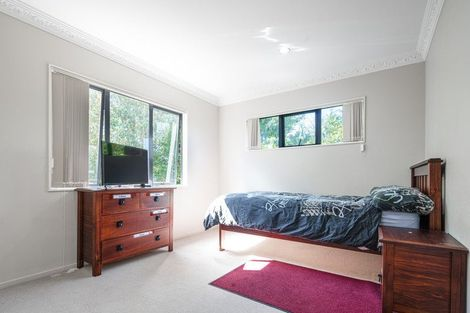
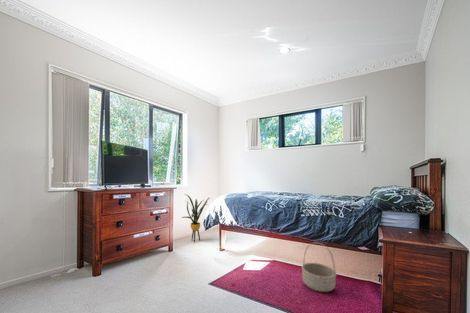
+ house plant [181,192,211,243]
+ basket [301,241,338,293]
